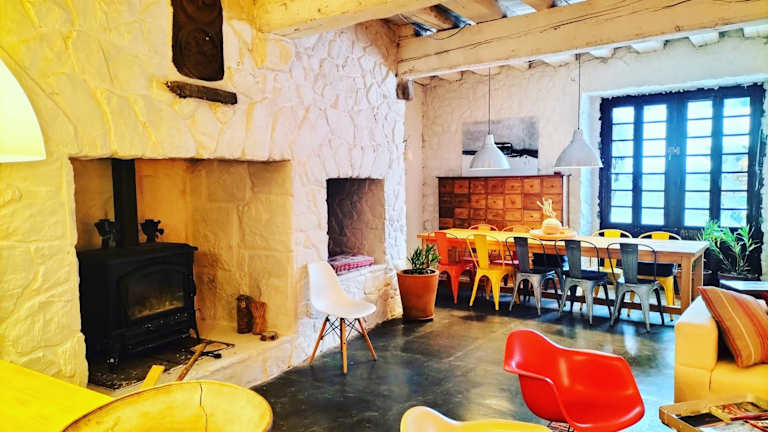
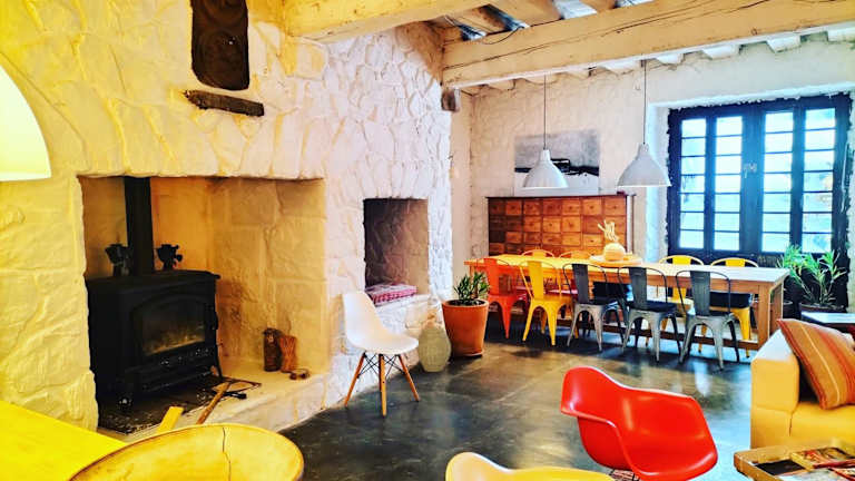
+ woven basket [415,326,452,373]
